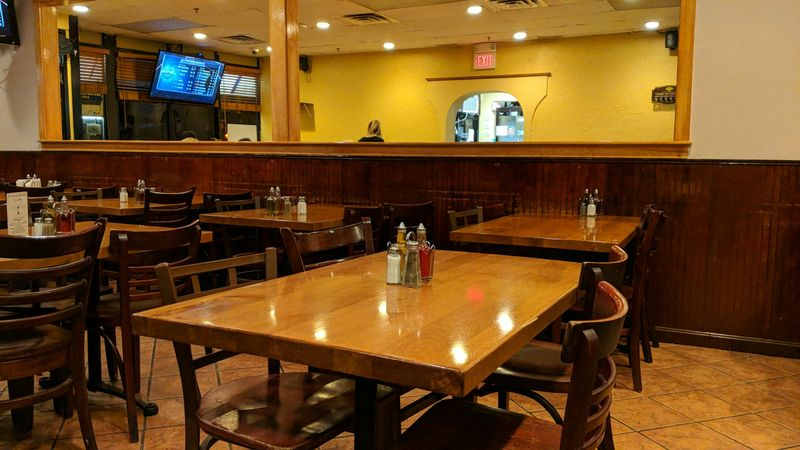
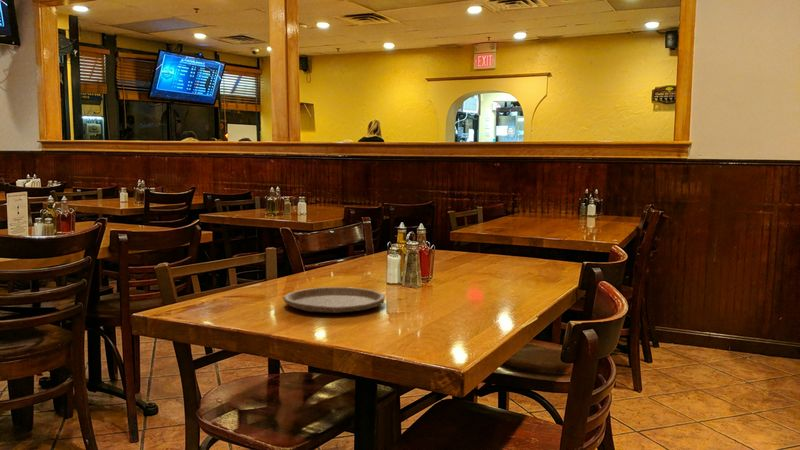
+ plate [282,286,386,314]
